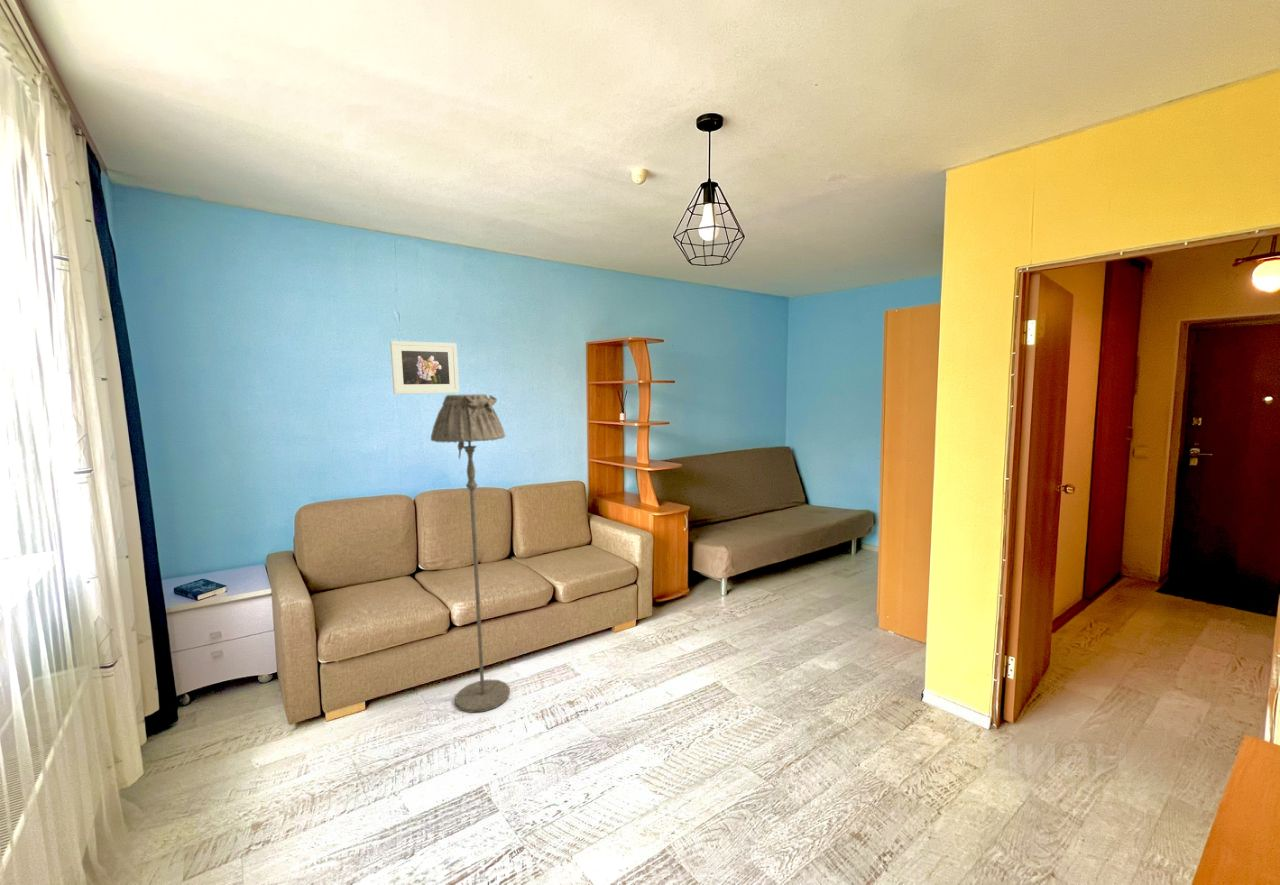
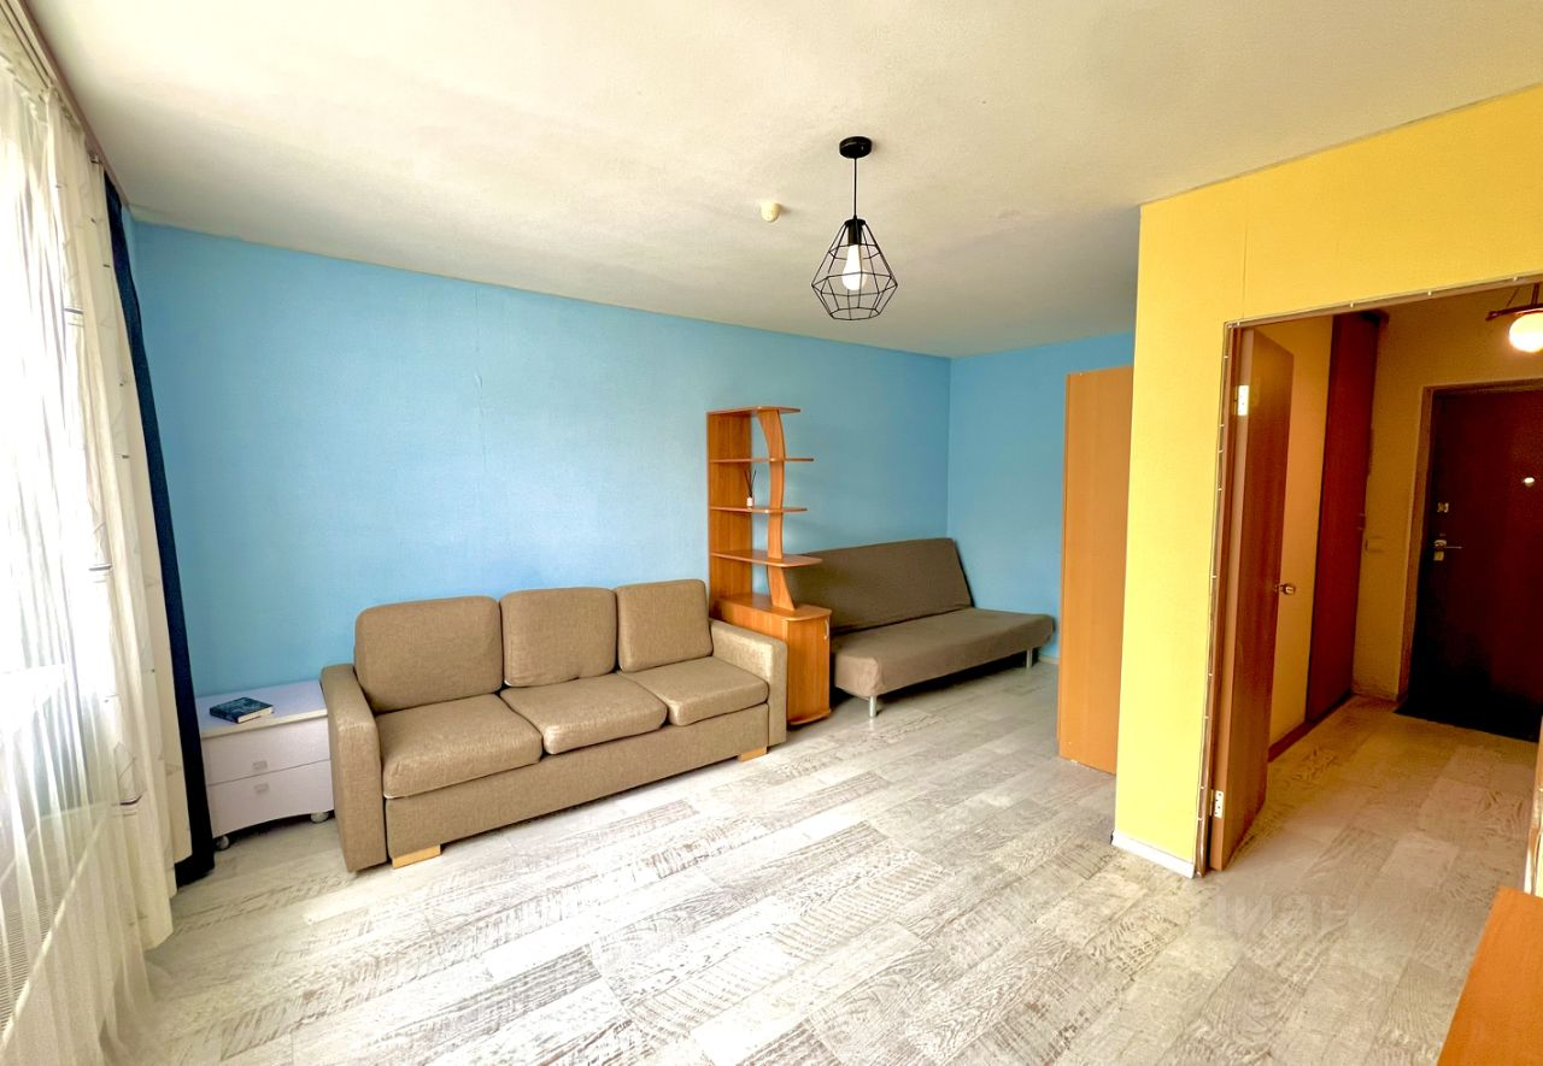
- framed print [389,340,460,395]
- floor lamp [430,393,511,714]
